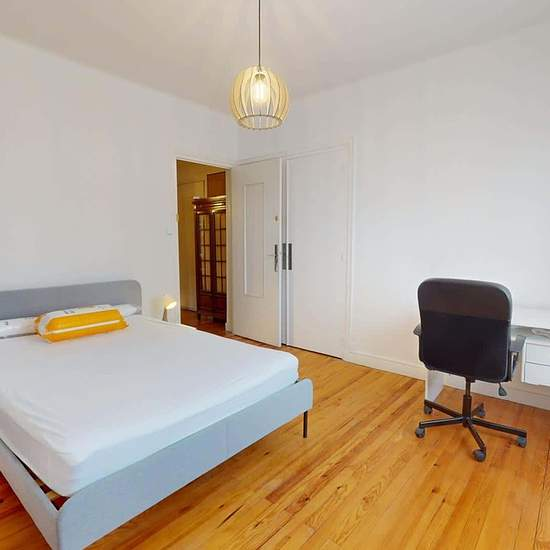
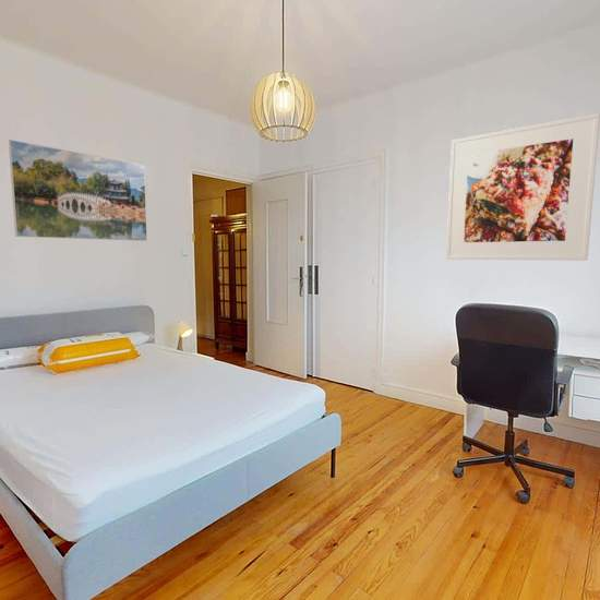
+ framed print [445,112,600,262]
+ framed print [8,139,148,242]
